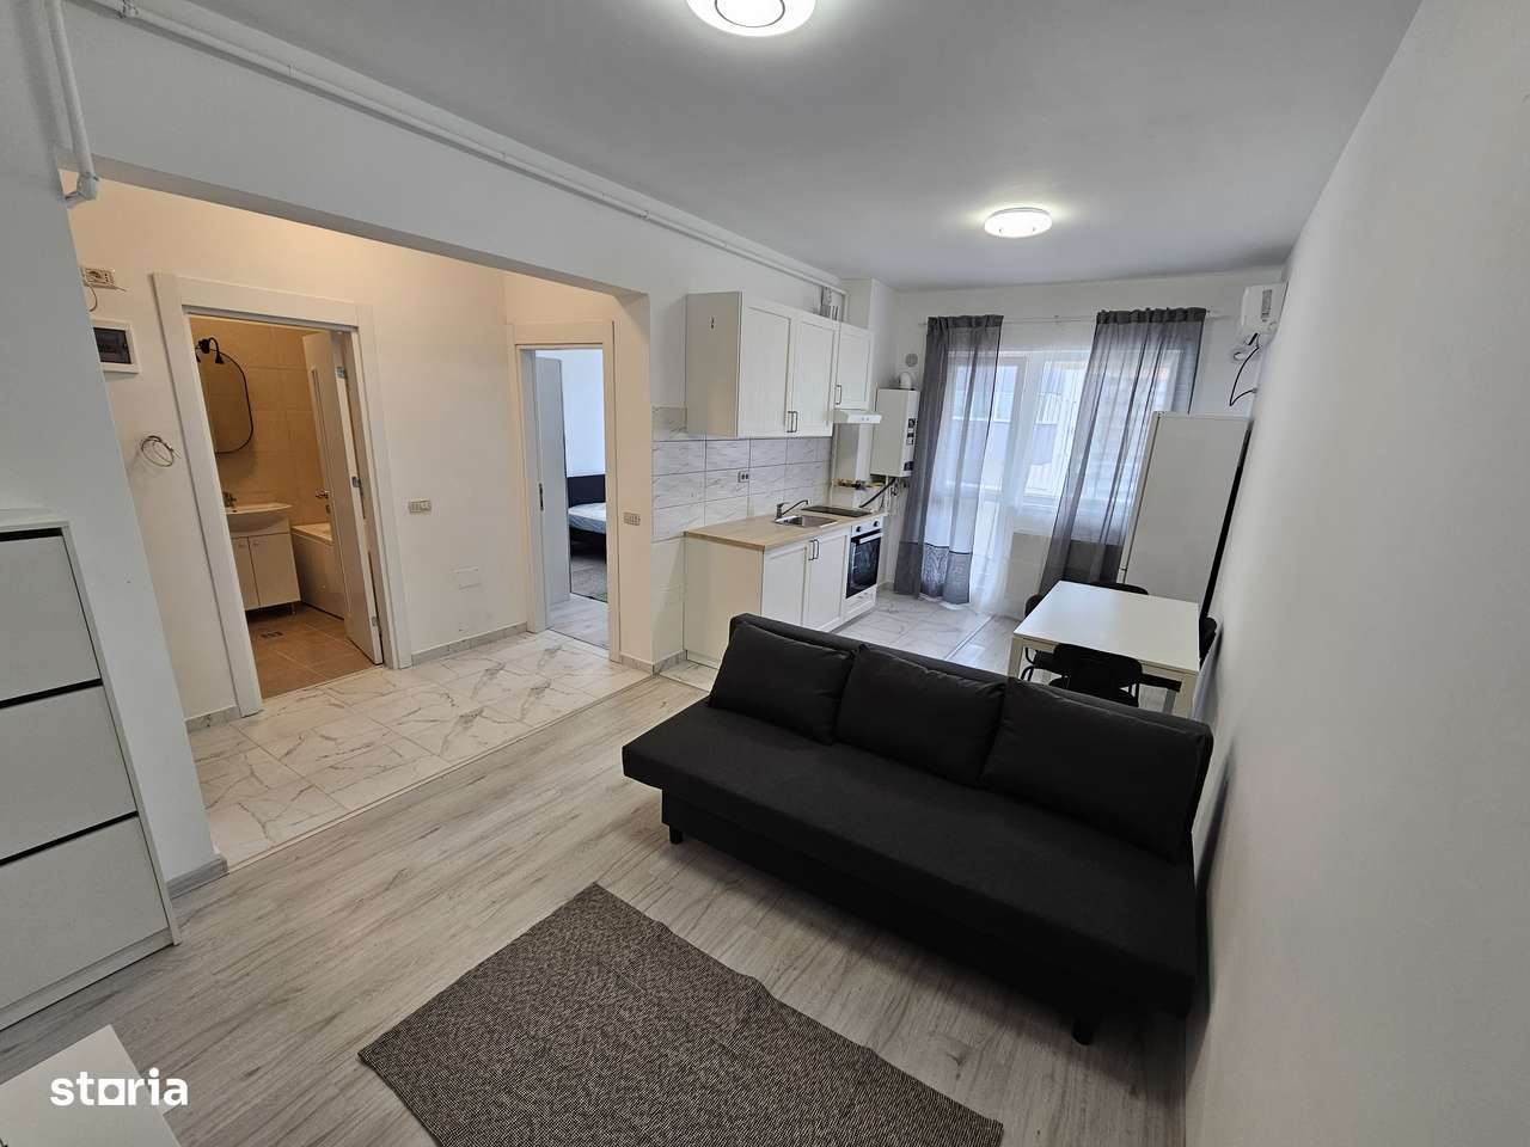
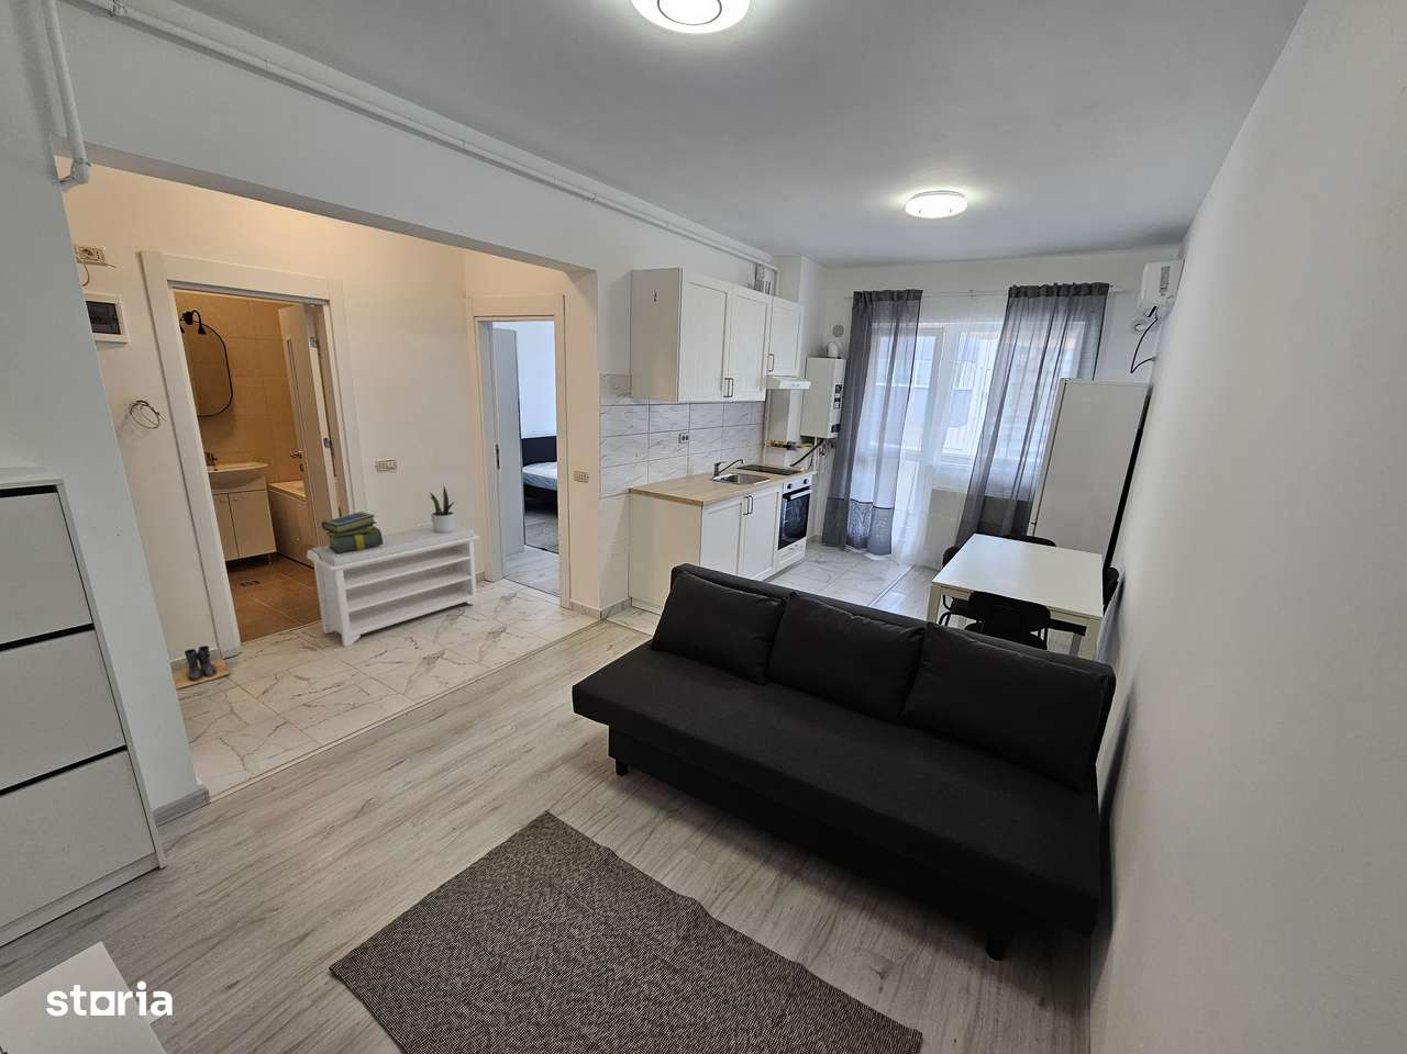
+ potted plant [427,483,456,533]
+ boots [173,644,230,691]
+ bench [306,523,481,648]
+ stack of books [320,510,382,555]
